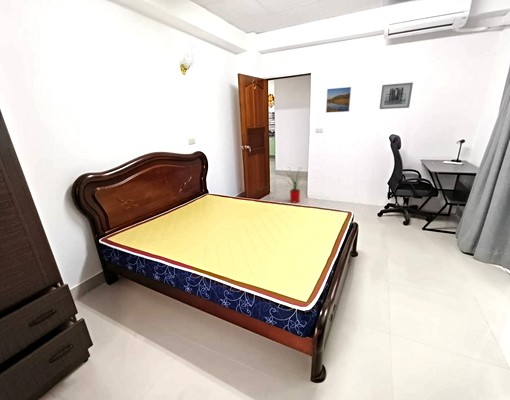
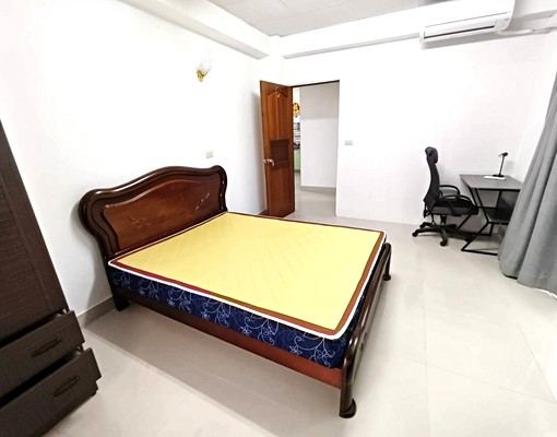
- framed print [325,86,352,114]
- wall art [379,81,414,110]
- house plant [282,165,306,204]
